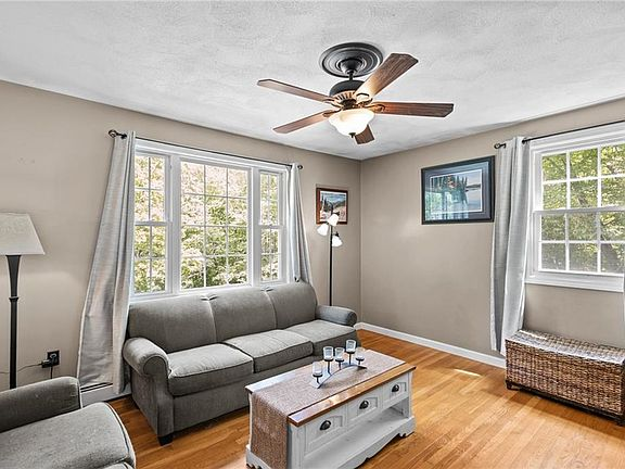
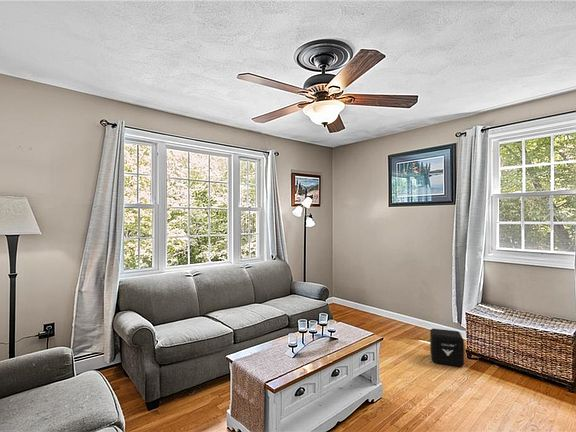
+ air purifier [429,328,465,368]
